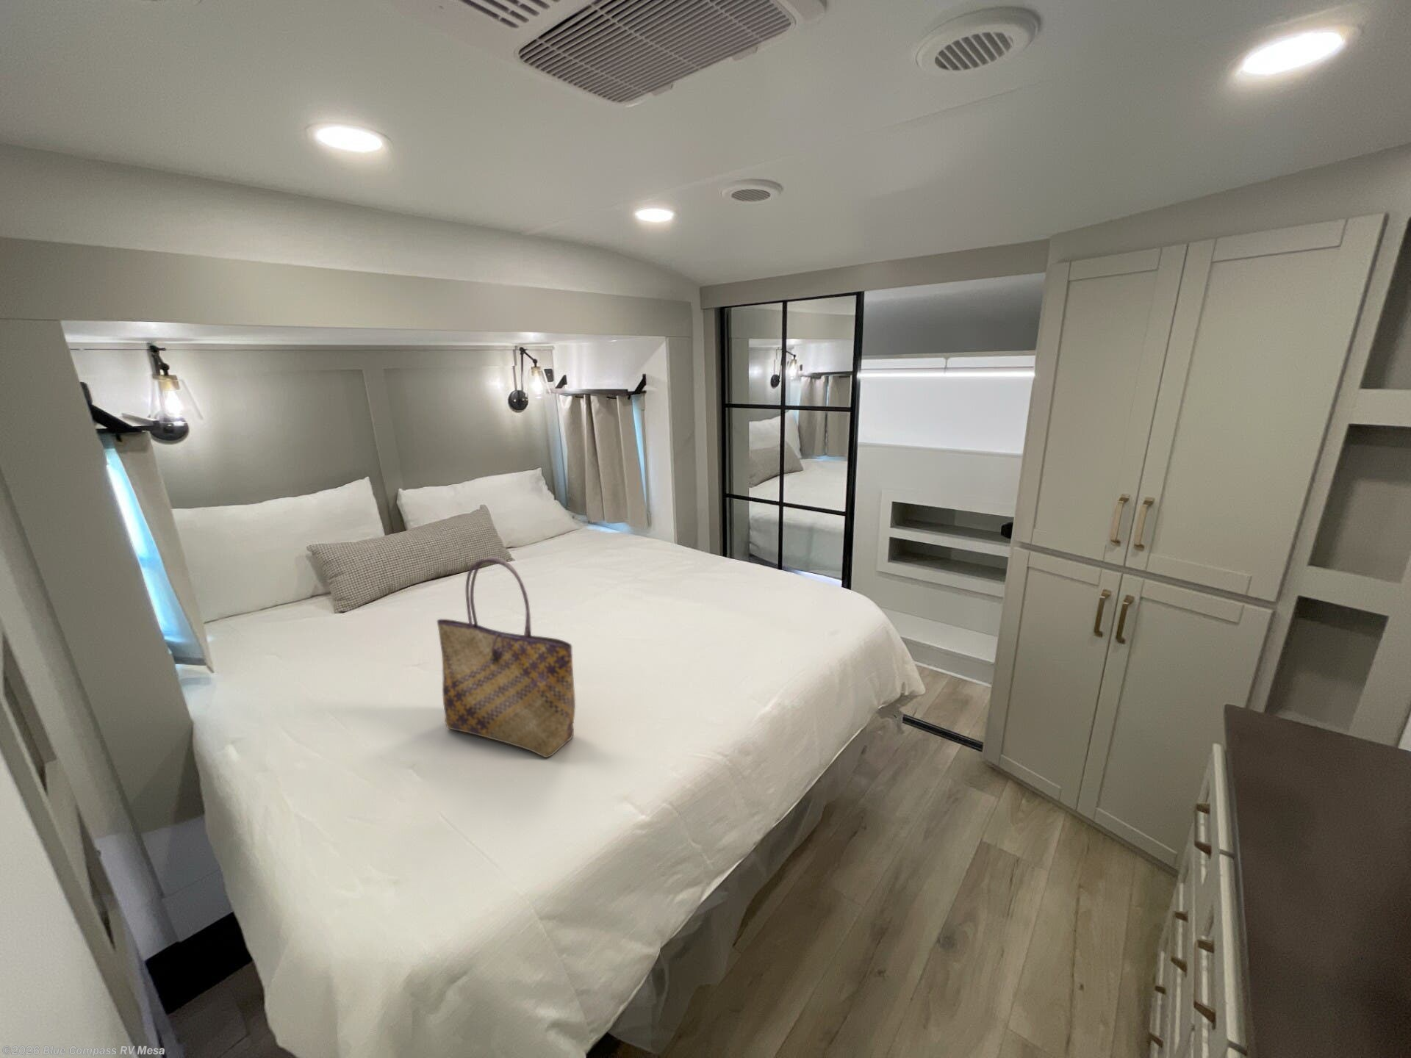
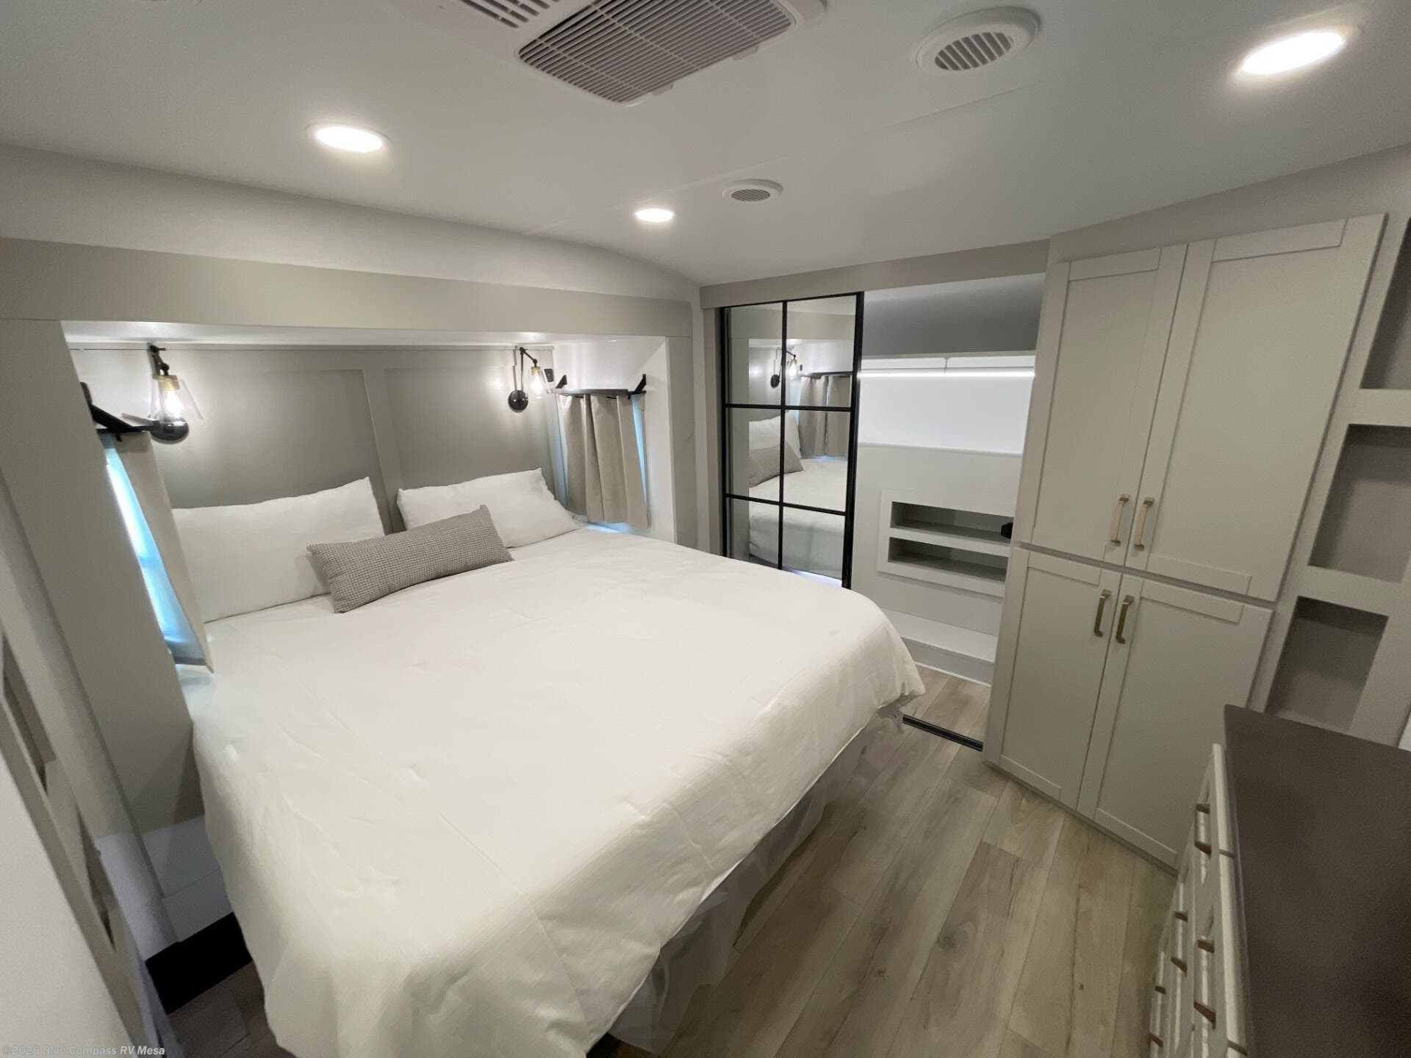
- tote bag [437,556,577,758]
